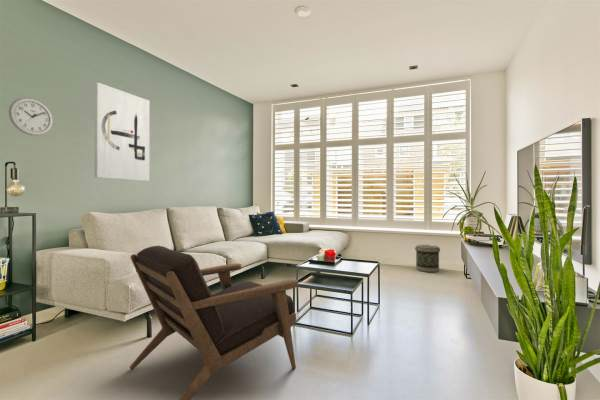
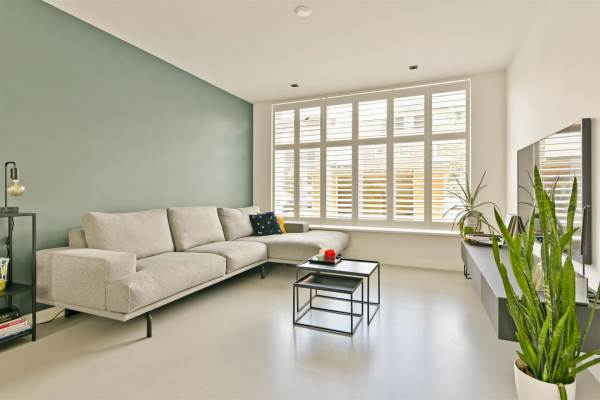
- wall clock [8,97,54,137]
- basket [414,244,441,273]
- armchair [129,245,299,400]
- wall art [93,81,151,182]
